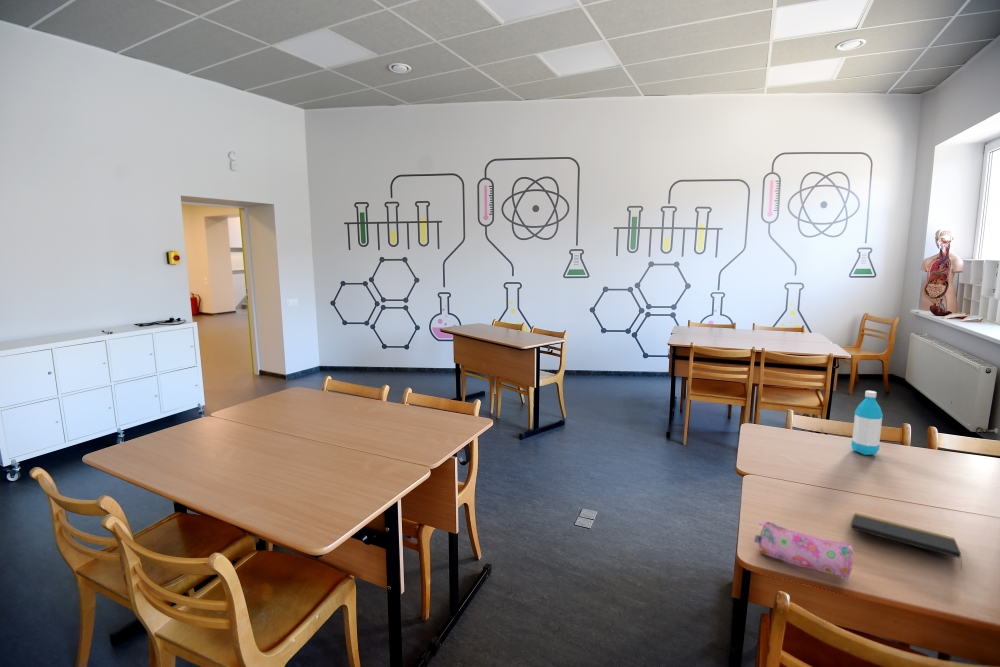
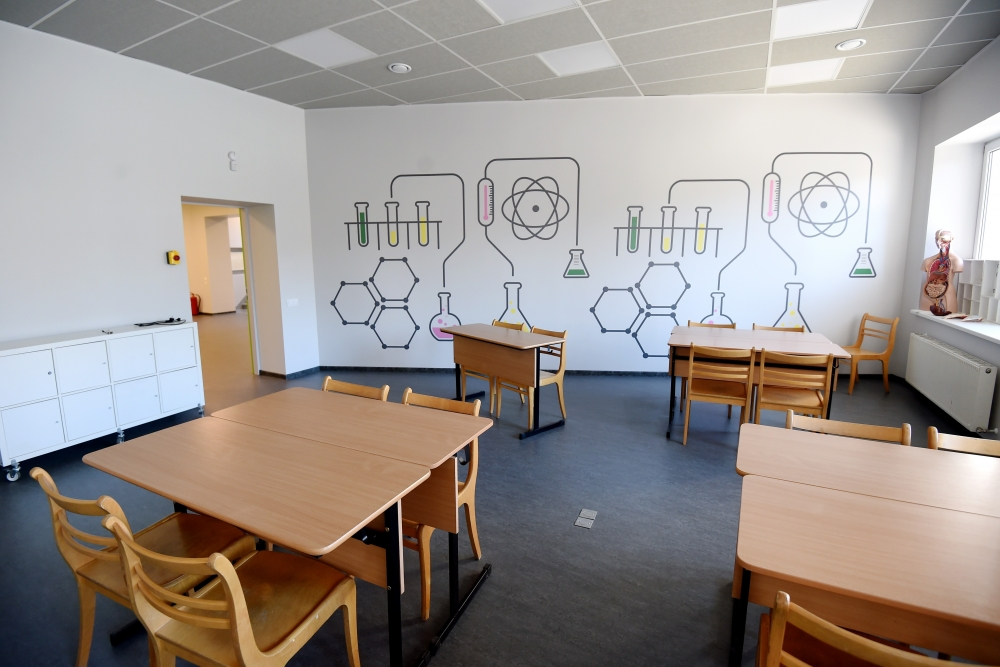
- water bottle [850,390,884,456]
- pencil case [754,520,854,581]
- notepad [850,512,963,571]
